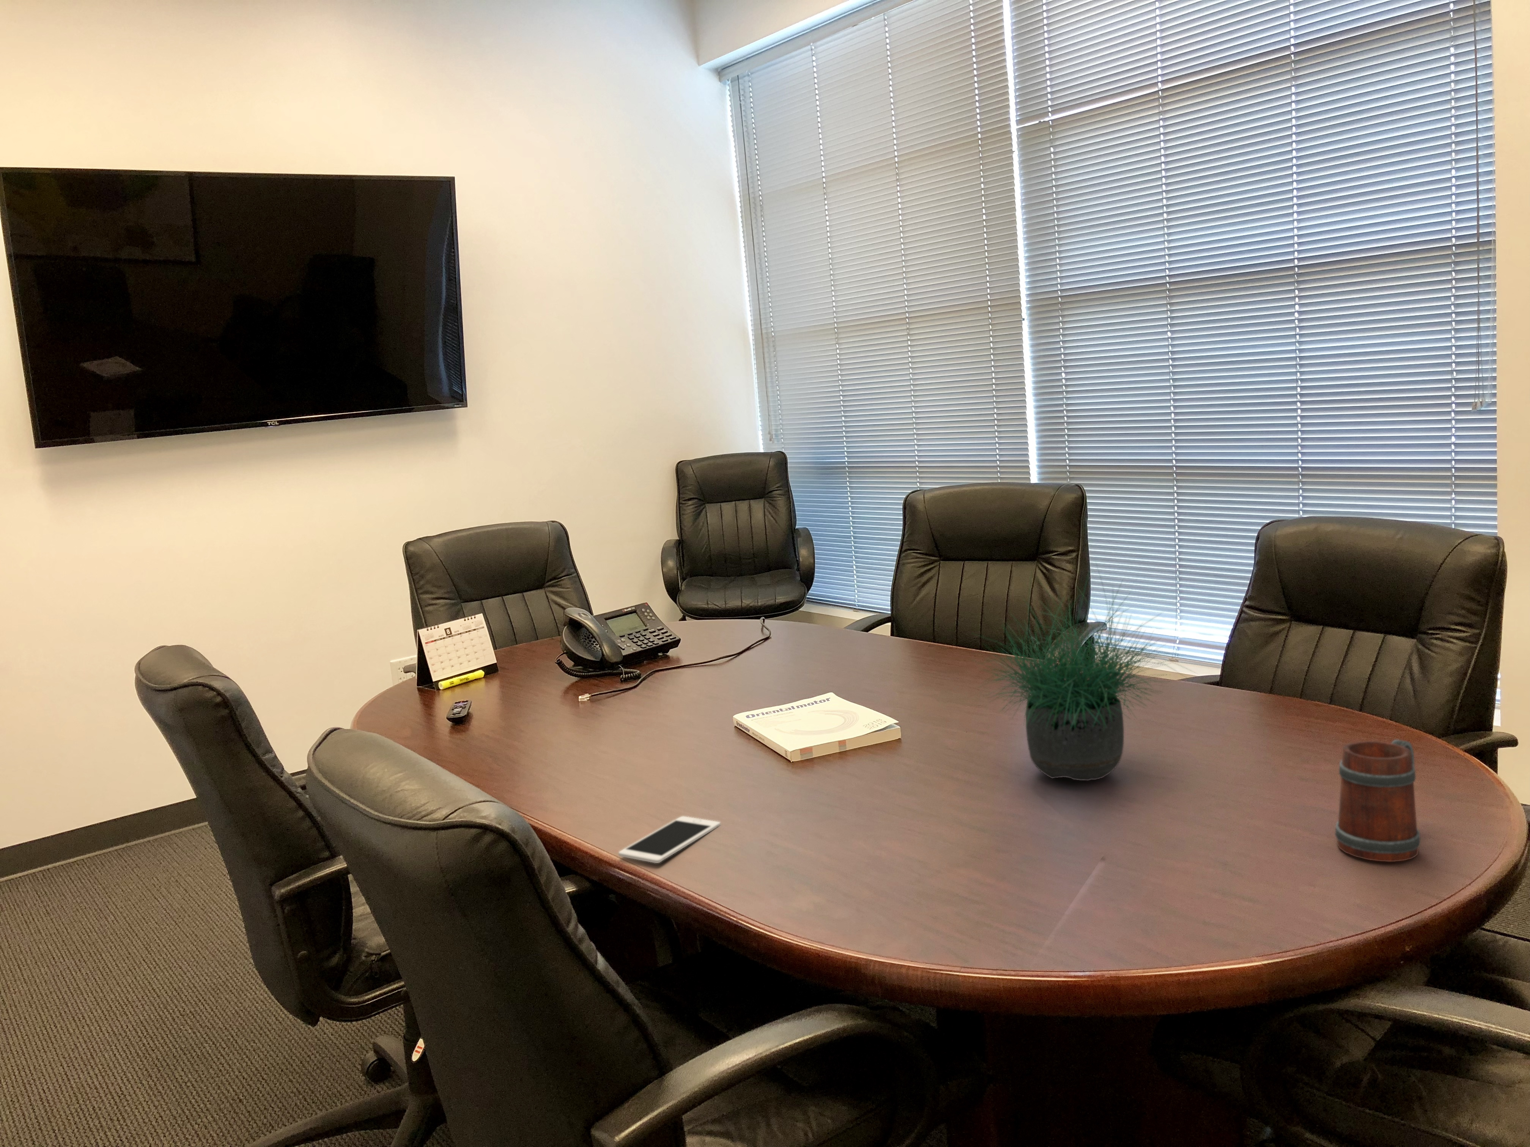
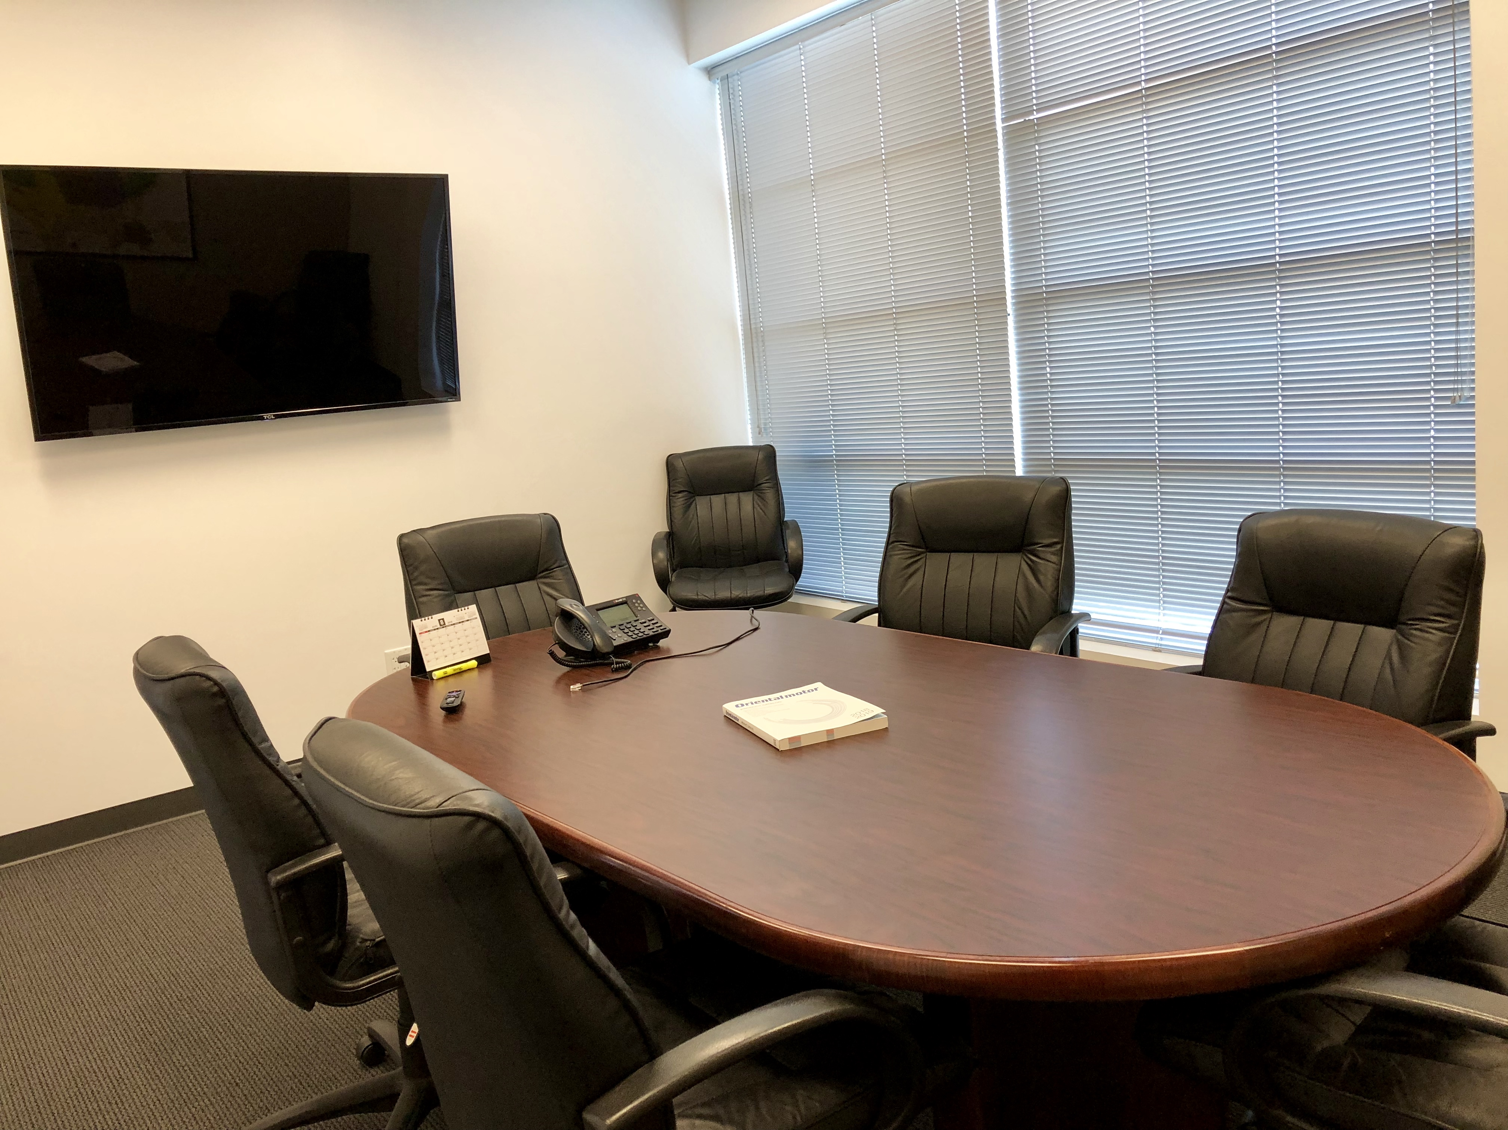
- cell phone [618,816,720,864]
- potted plant [967,561,1197,781]
- mug [1335,740,1422,863]
